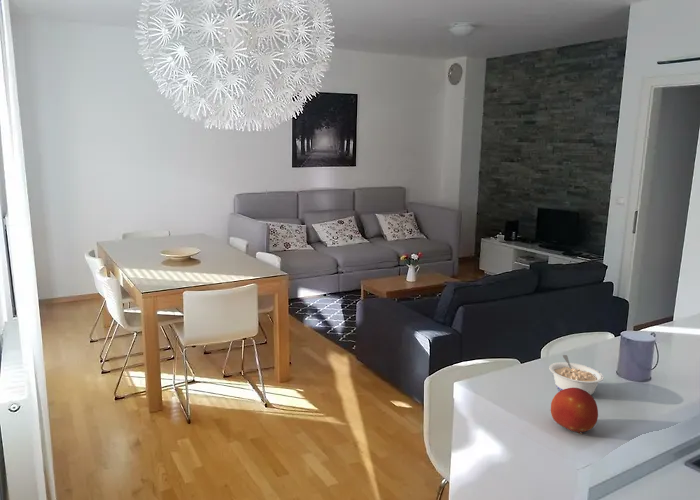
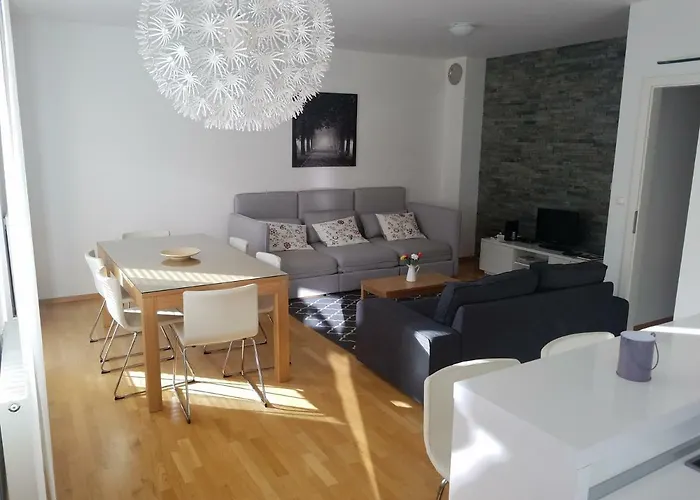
- legume [548,354,605,396]
- fruit [550,388,599,435]
